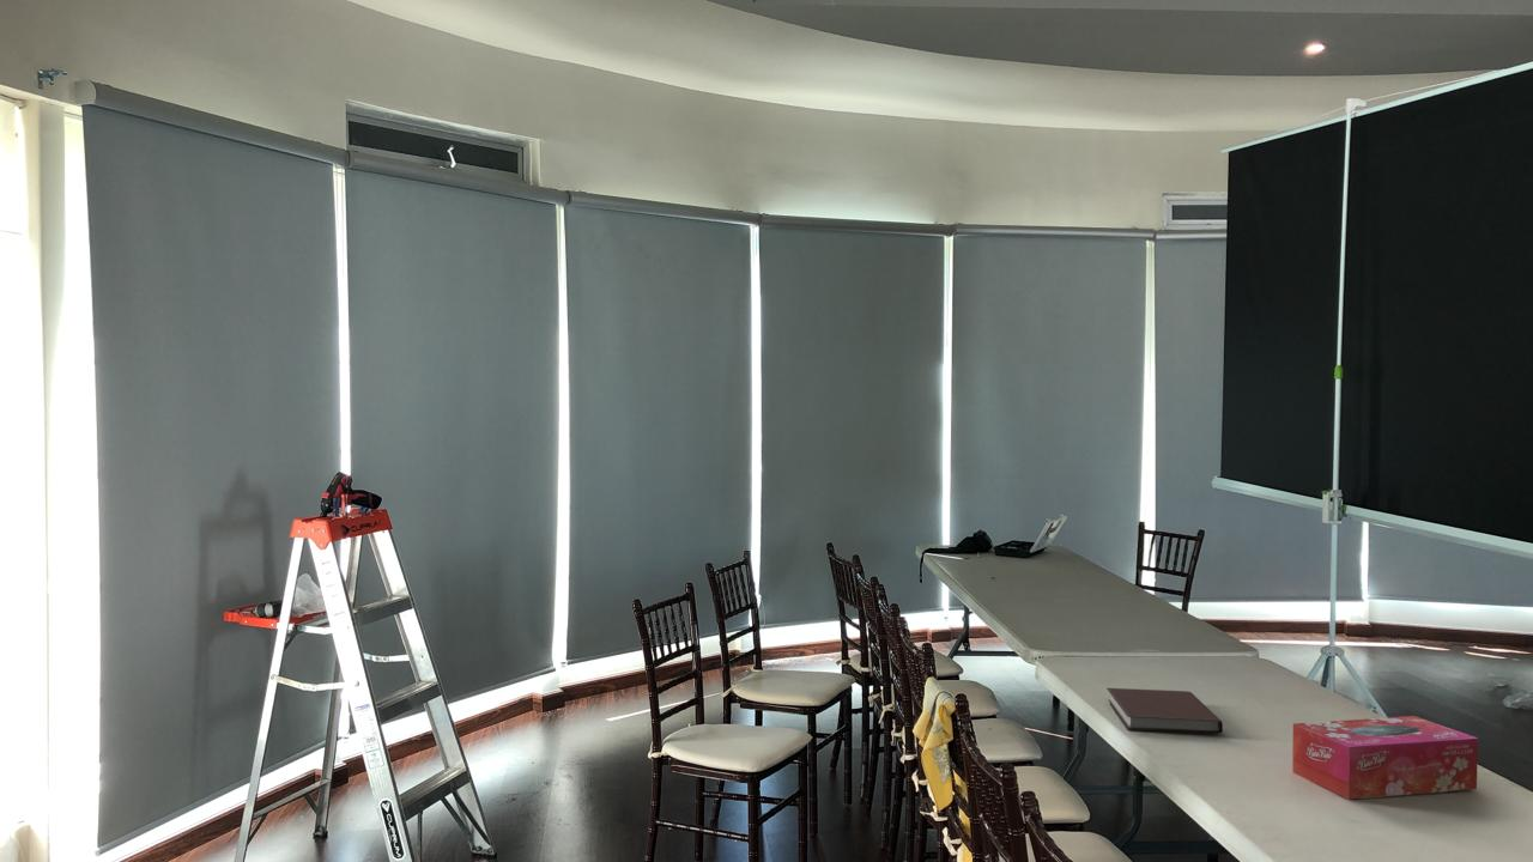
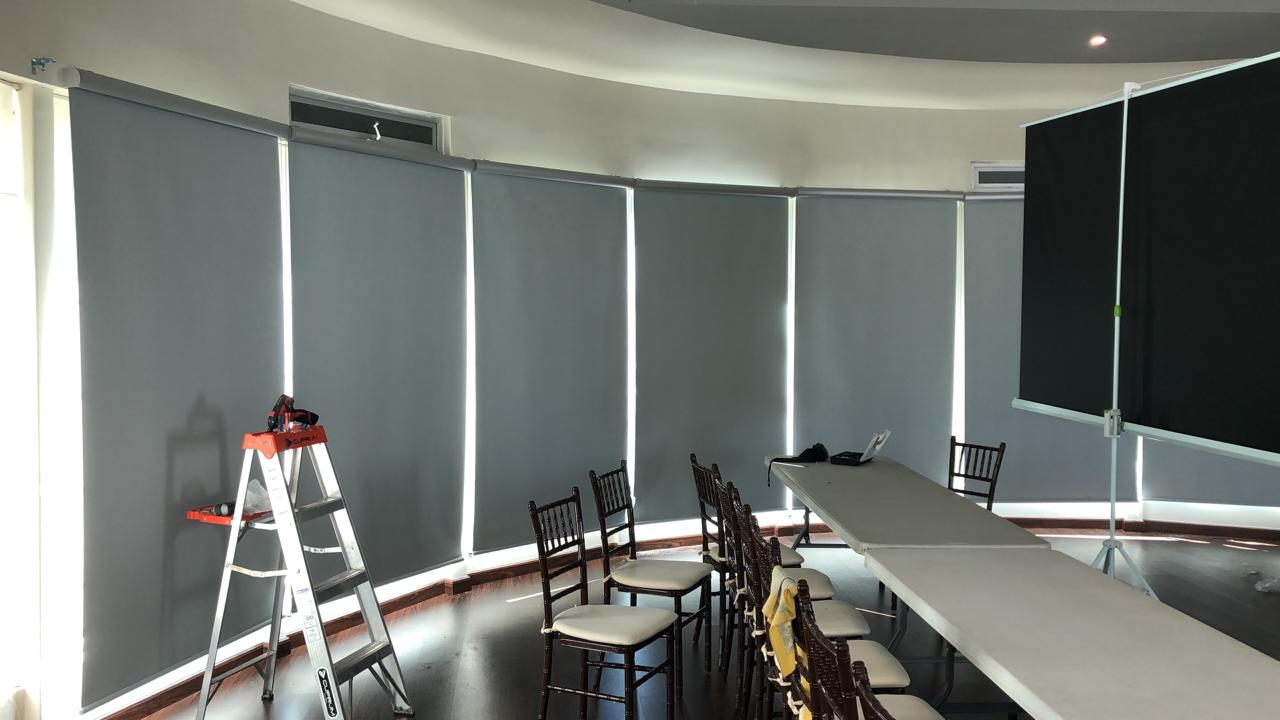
- notebook [1105,687,1224,735]
- tissue box [1291,715,1479,801]
